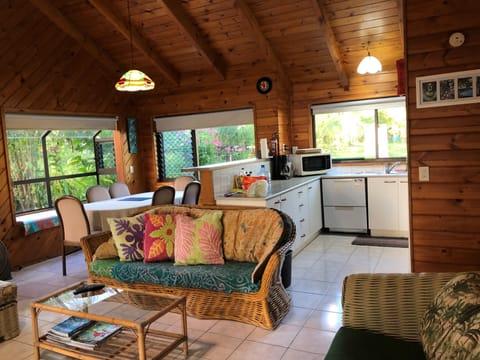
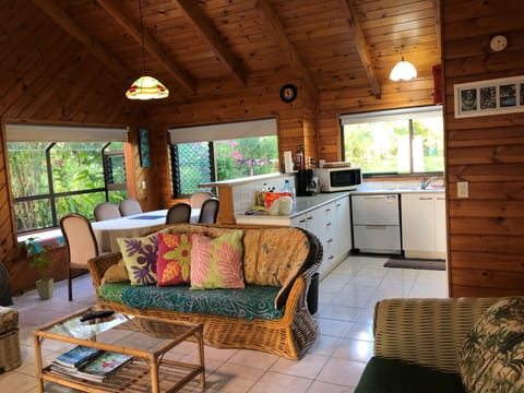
+ house plant [17,236,55,300]
